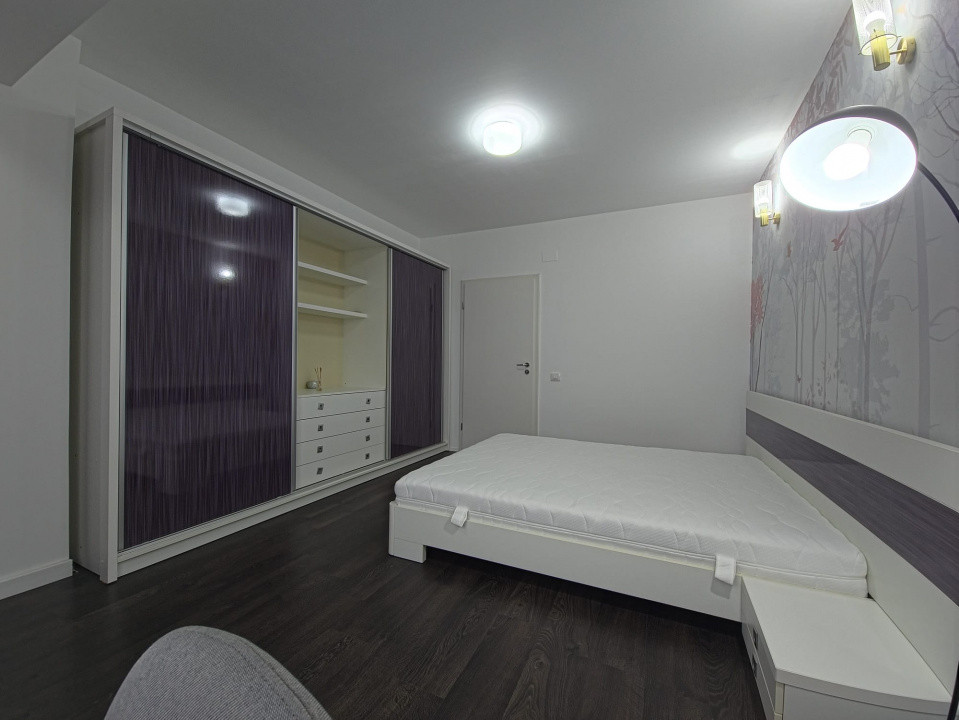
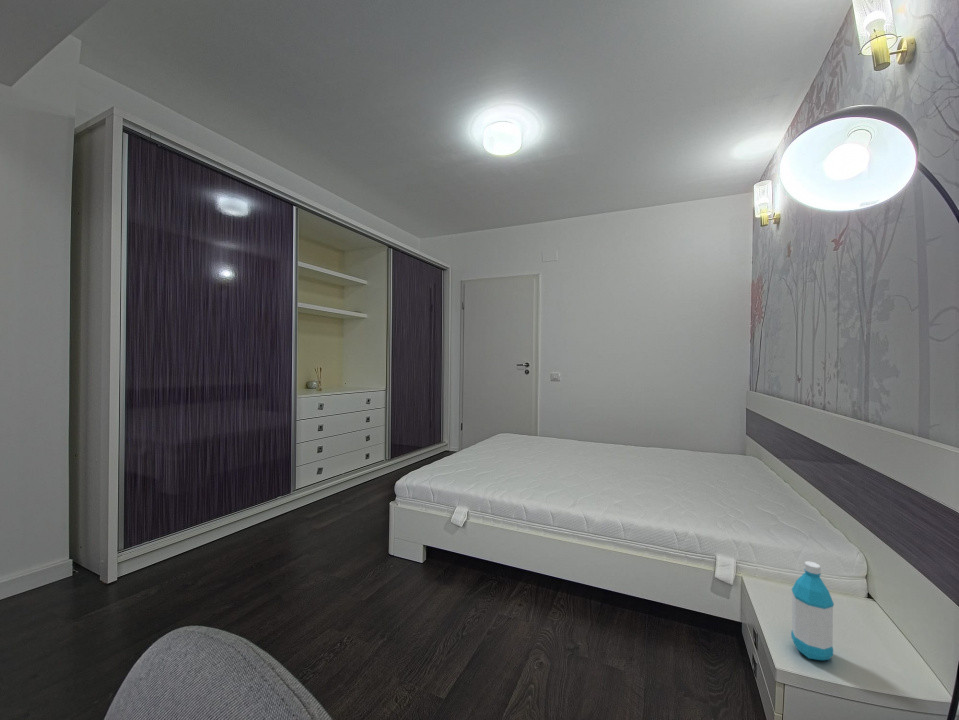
+ water bottle [790,560,835,661]
